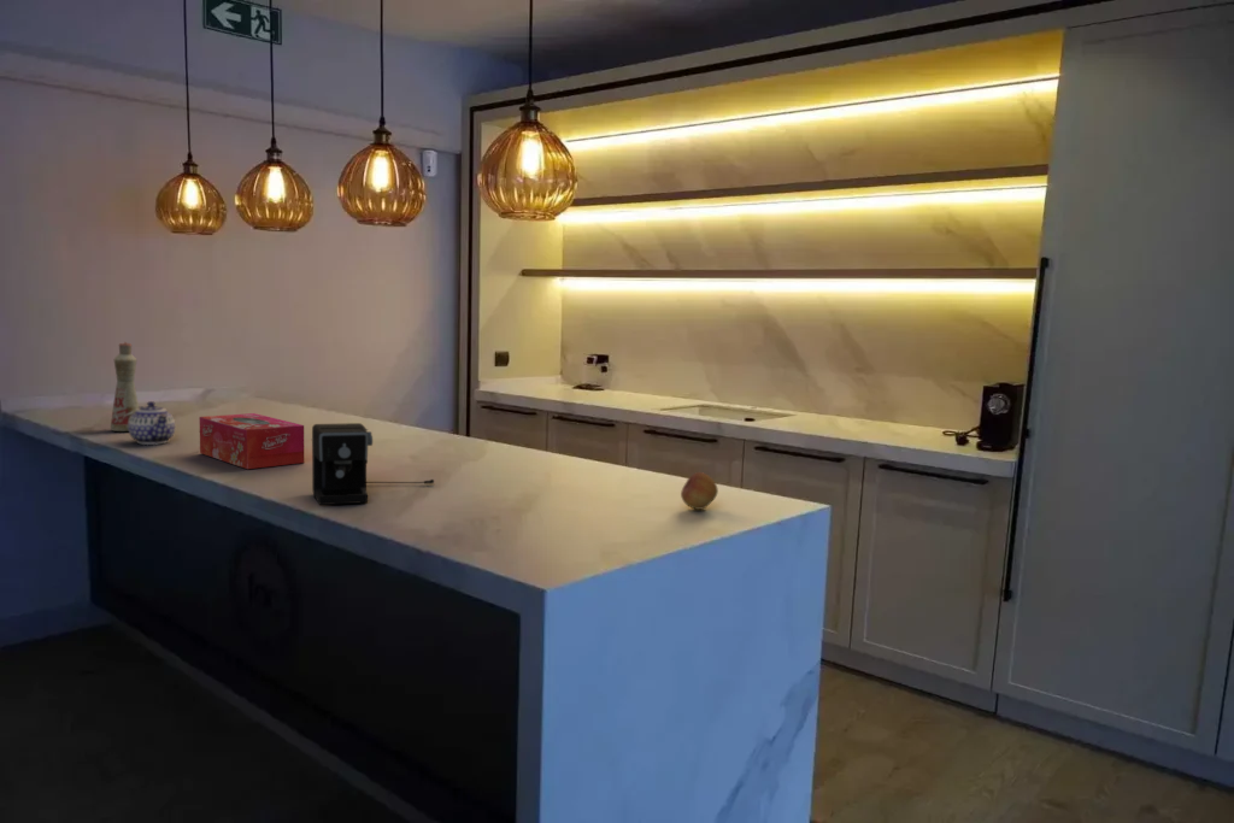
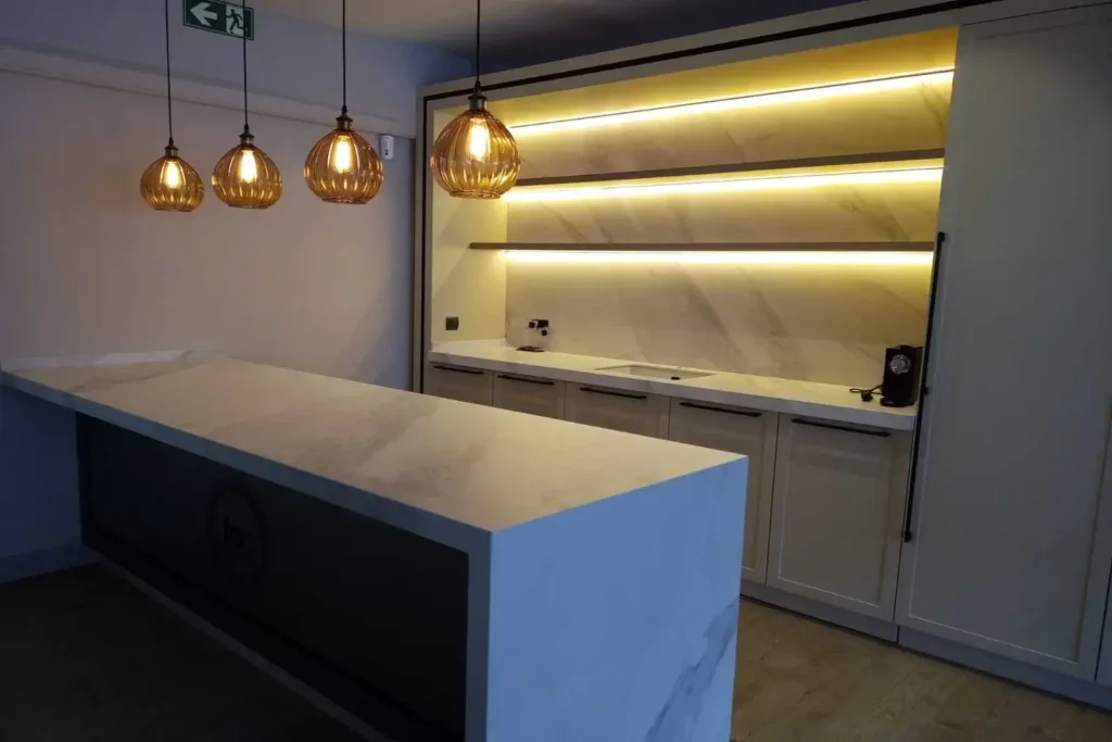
- teapot [128,400,176,446]
- tissue box [199,412,305,470]
- coffee maker [311,422,435,506]
- bottle [110,341,140,433]
- fruit [680,471,719,511]
